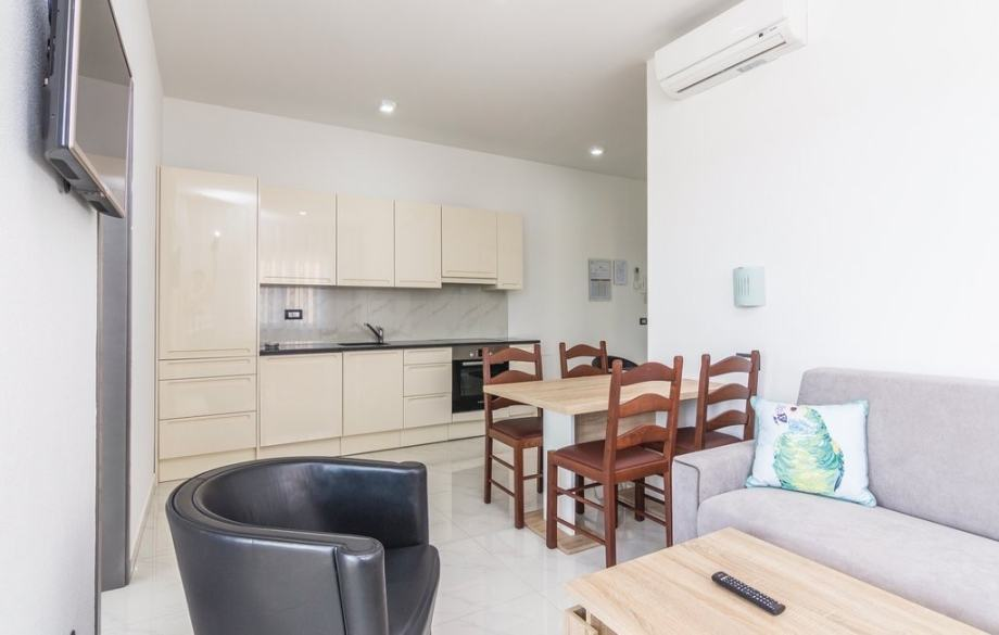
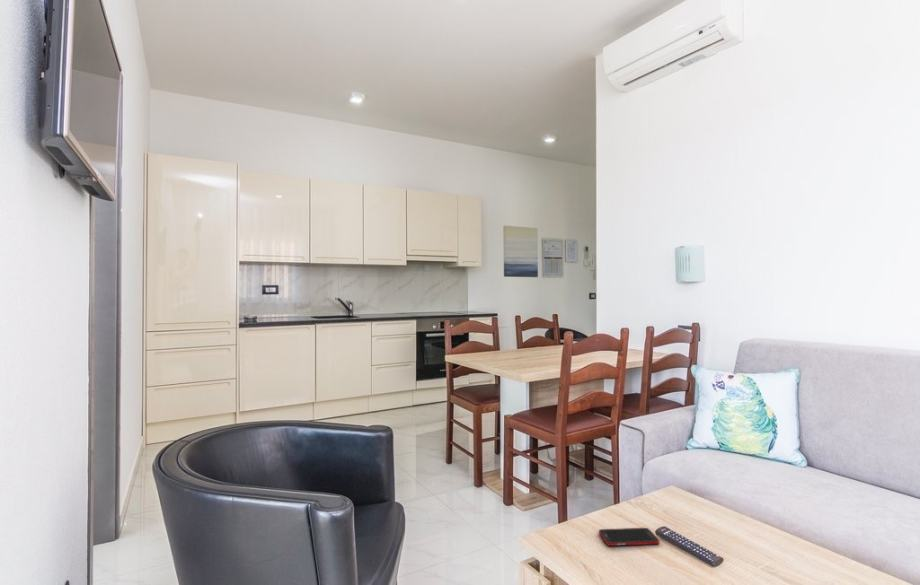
+ cell phone [598,527,660,547]
+ wall art [502,225,539,278]
